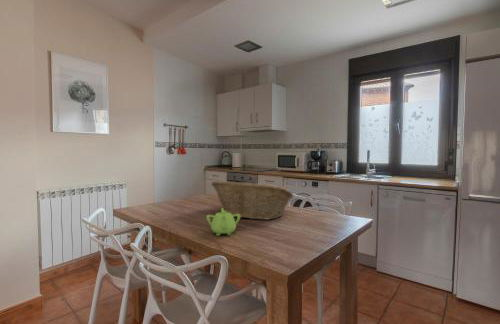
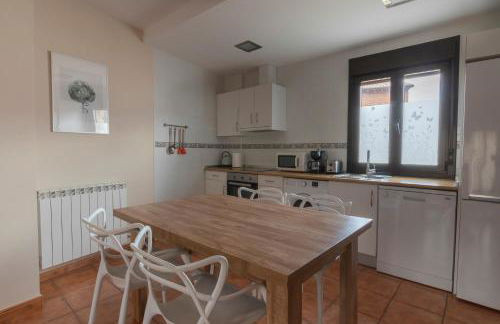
- teapot [205,207,241,237]
- fruit basket [210,180,295,221]
